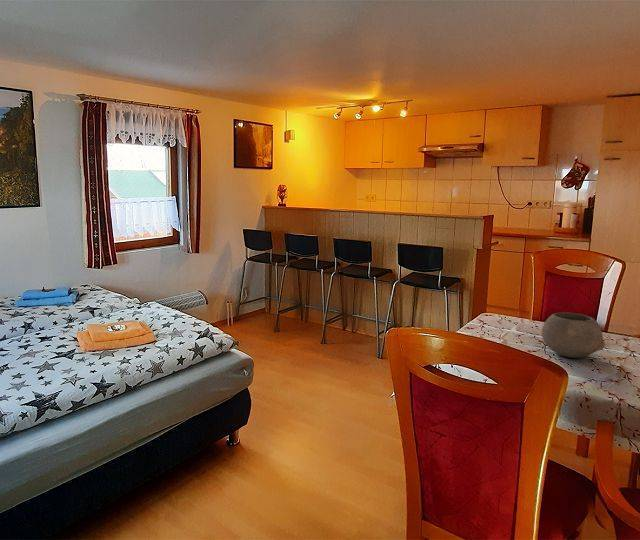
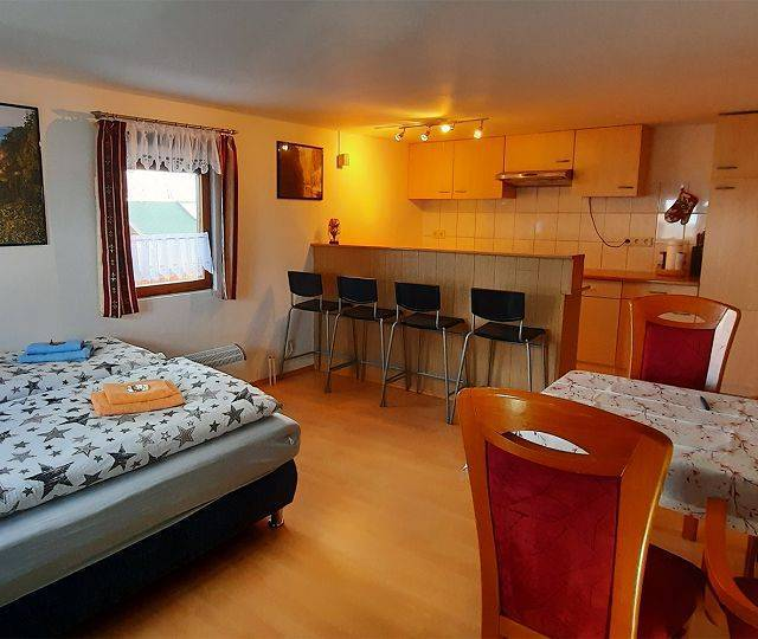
- bowl [541,312,606,359]
